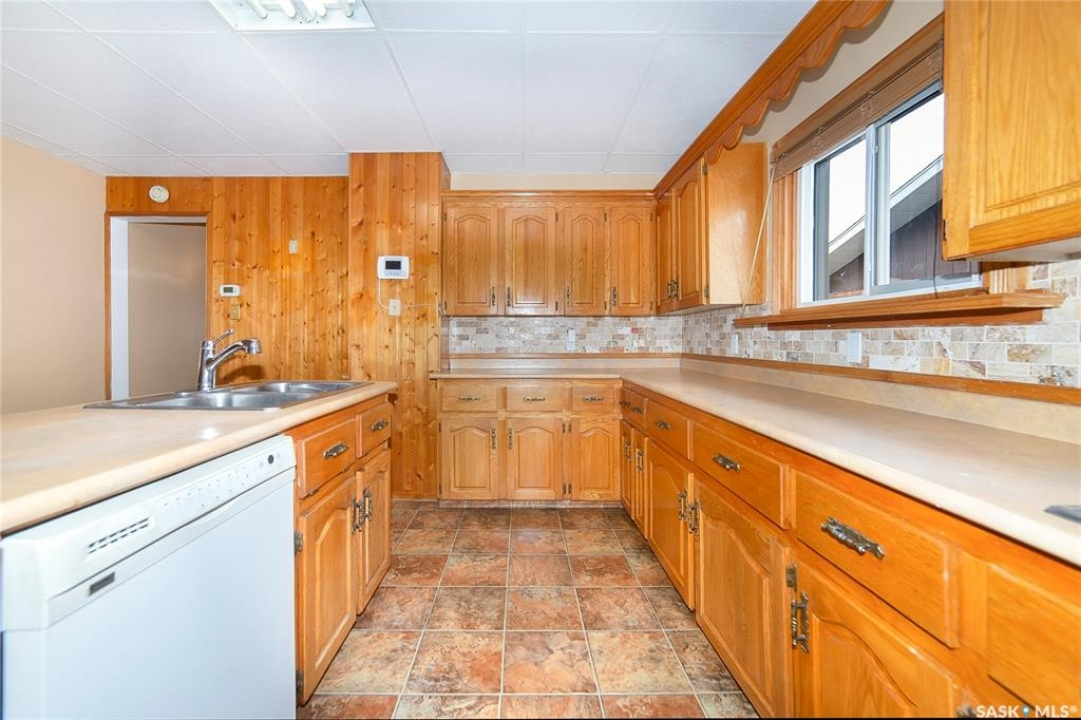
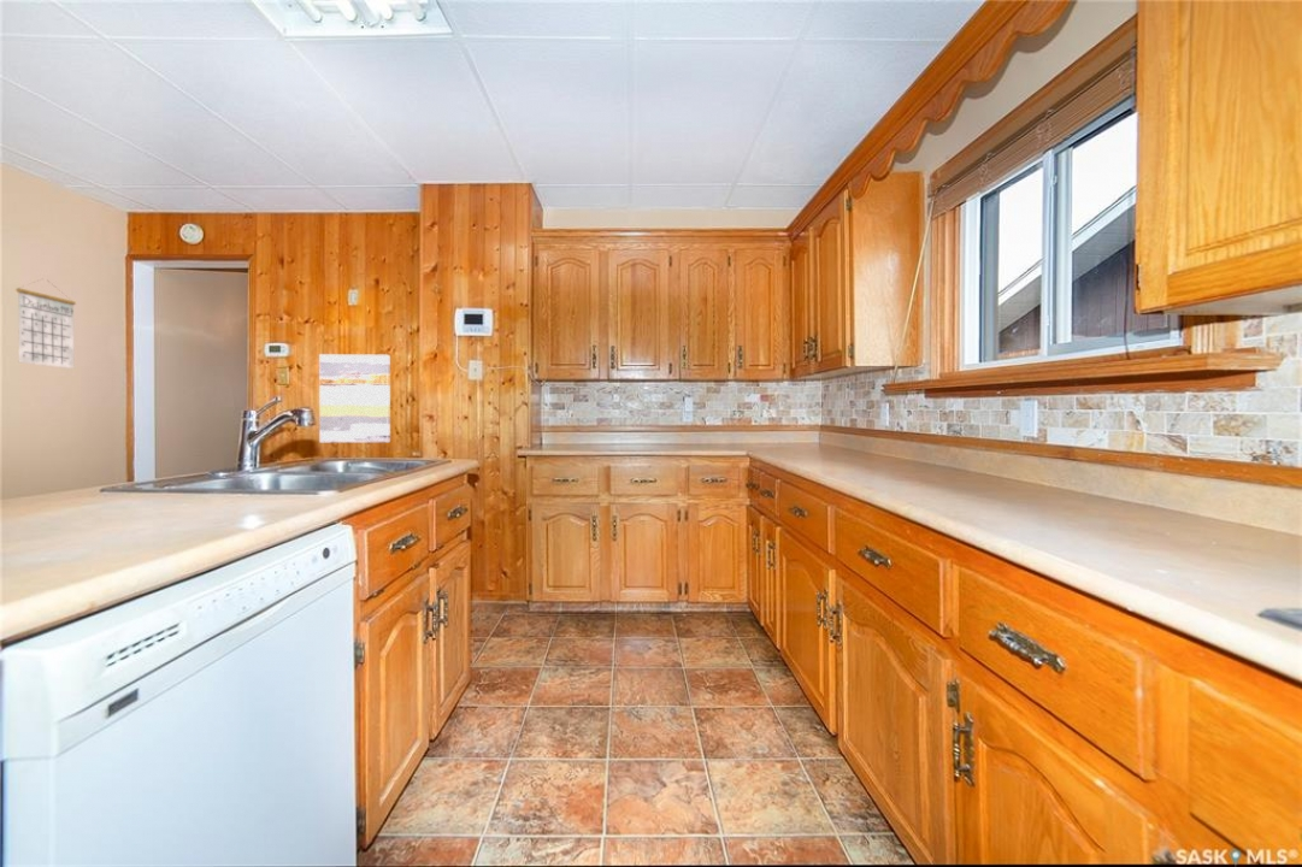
+ wall art [318,353,391,443]
+ calendar [14,278,77,370]
